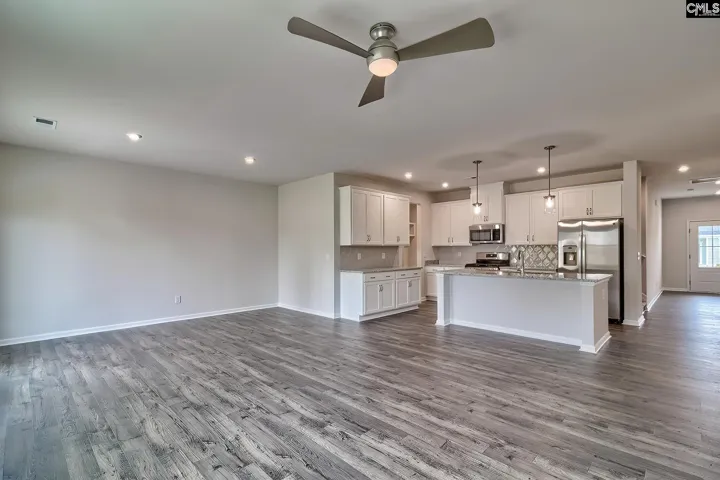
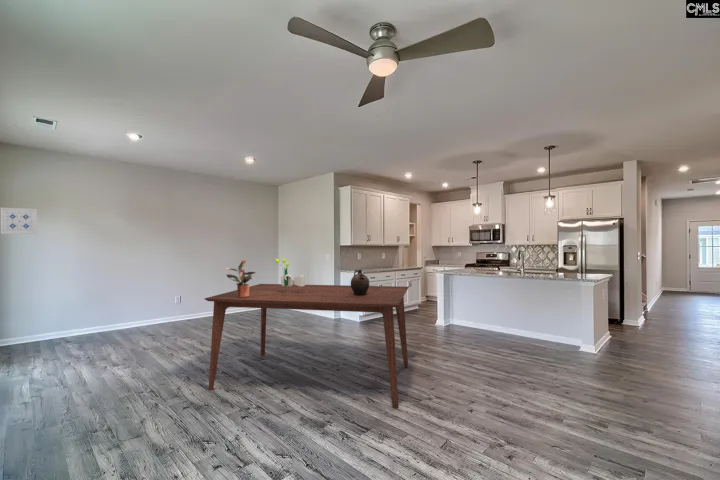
+ ceramic jug [350,268,370,296]
+ potted plant [225,259,257,297]
+ bouquet [275,257,306,292]
+ dining table [204,283,410,410]
+ wall art [0,207,38,235]
